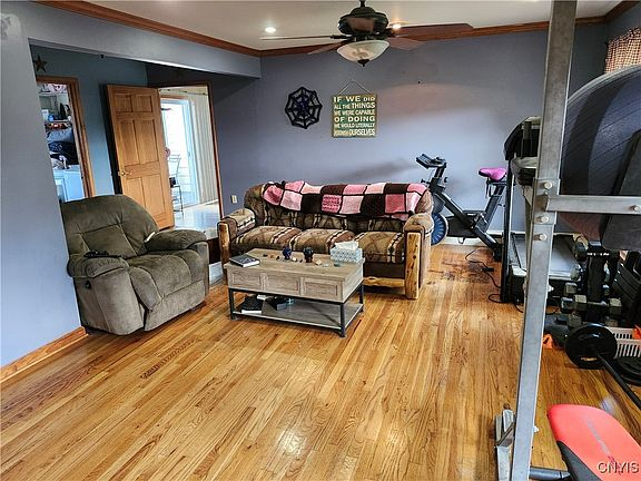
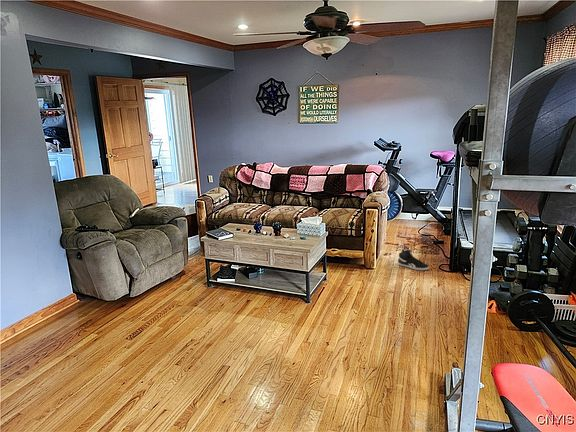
+ sneaker [397,249,430,271]
